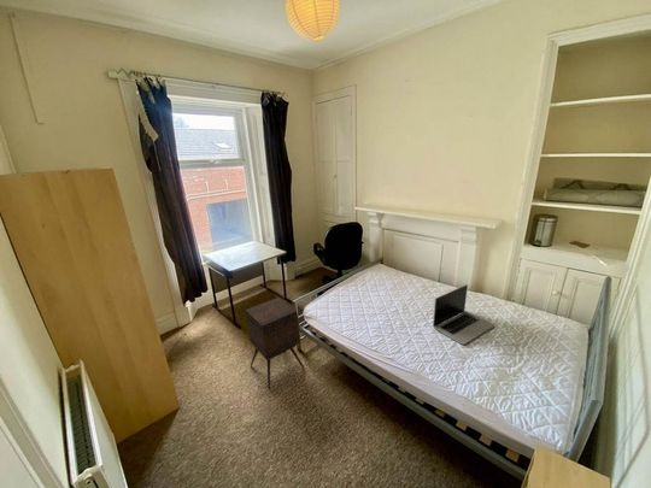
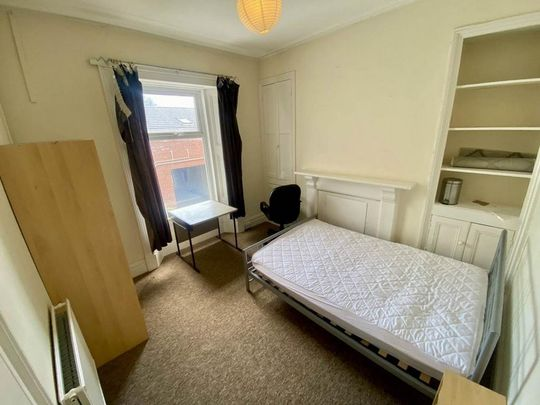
- side table [245,296,305,390]
- laptop [432,283,495,346]
